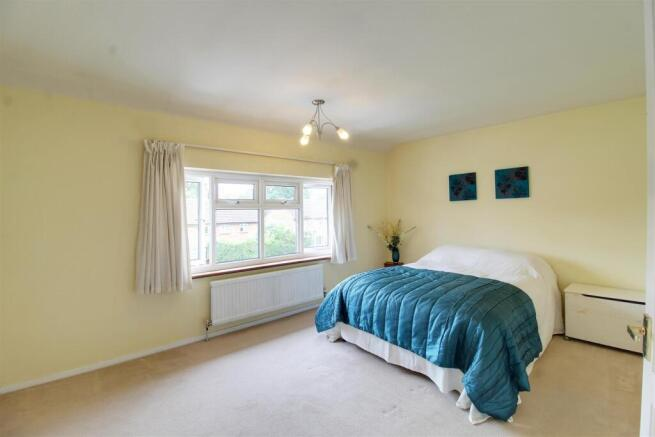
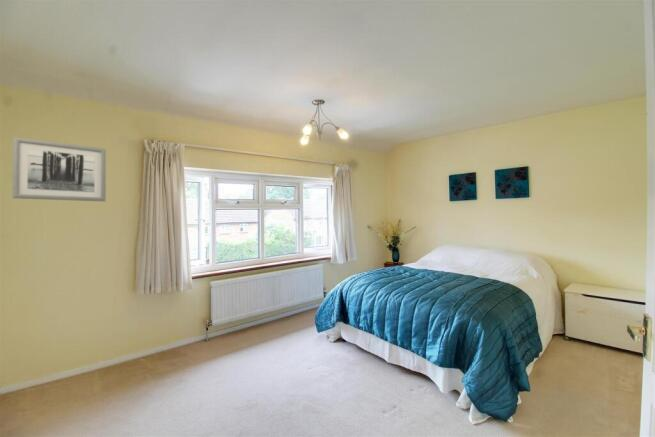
+ wall art [12,136,107,202]
